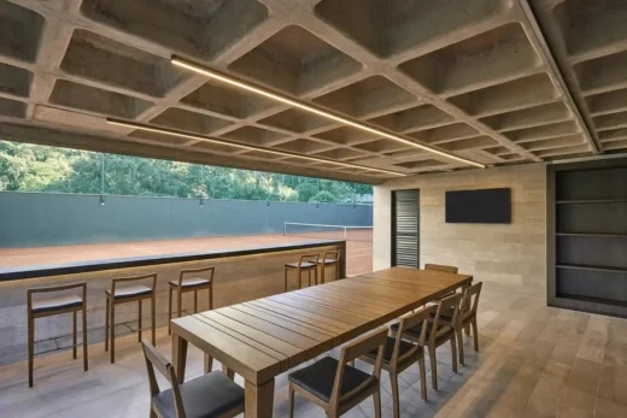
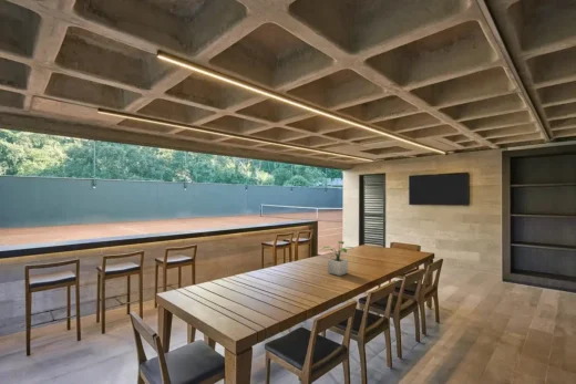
+ potted plant [320,240,354,277]
